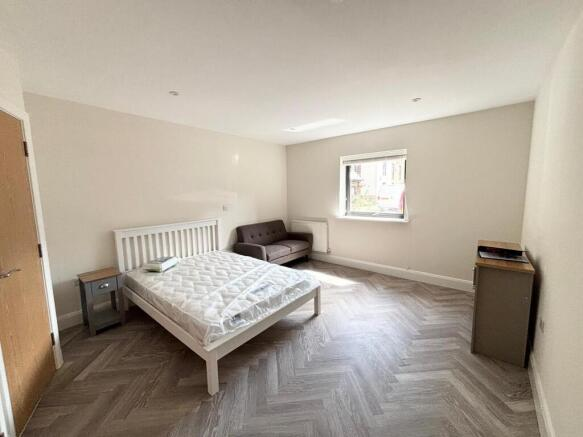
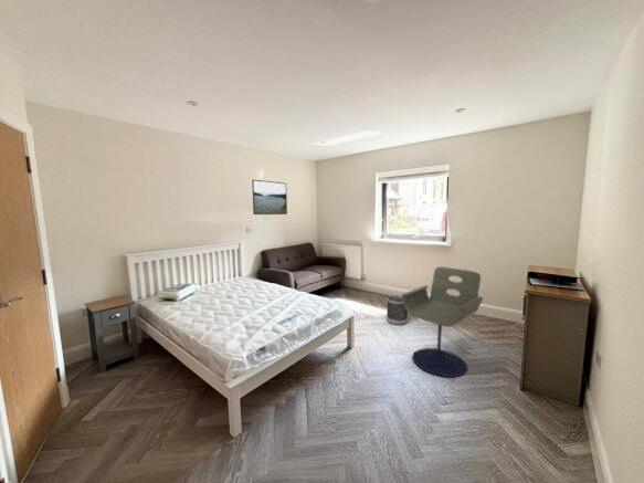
+ office chair [401,265,484,378]
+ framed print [251,179,288,216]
+ wastebasket [386,294,409,326]
